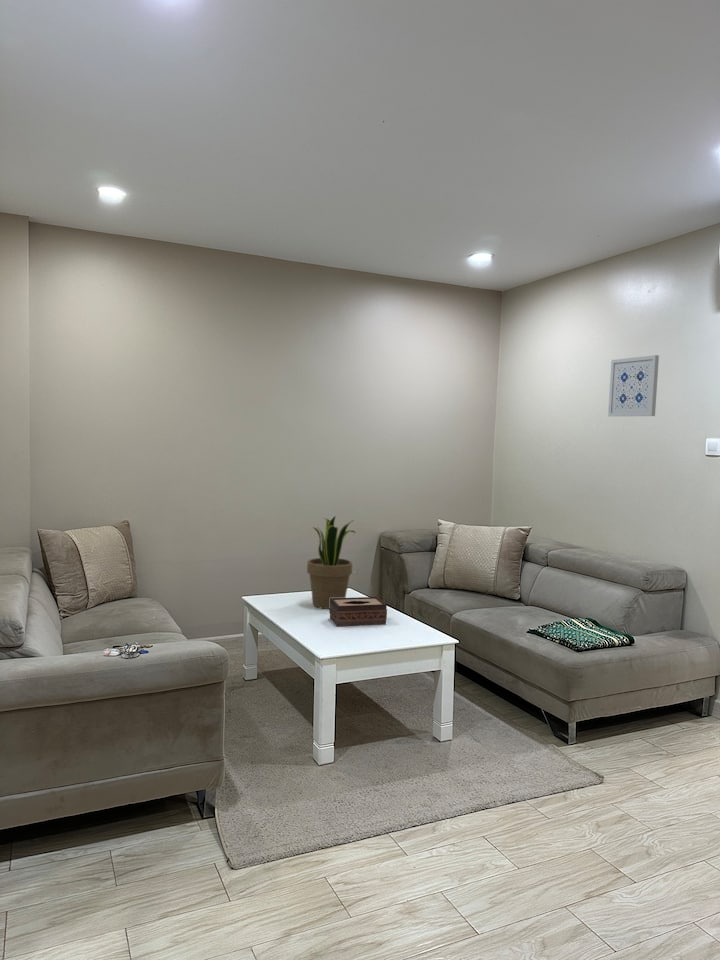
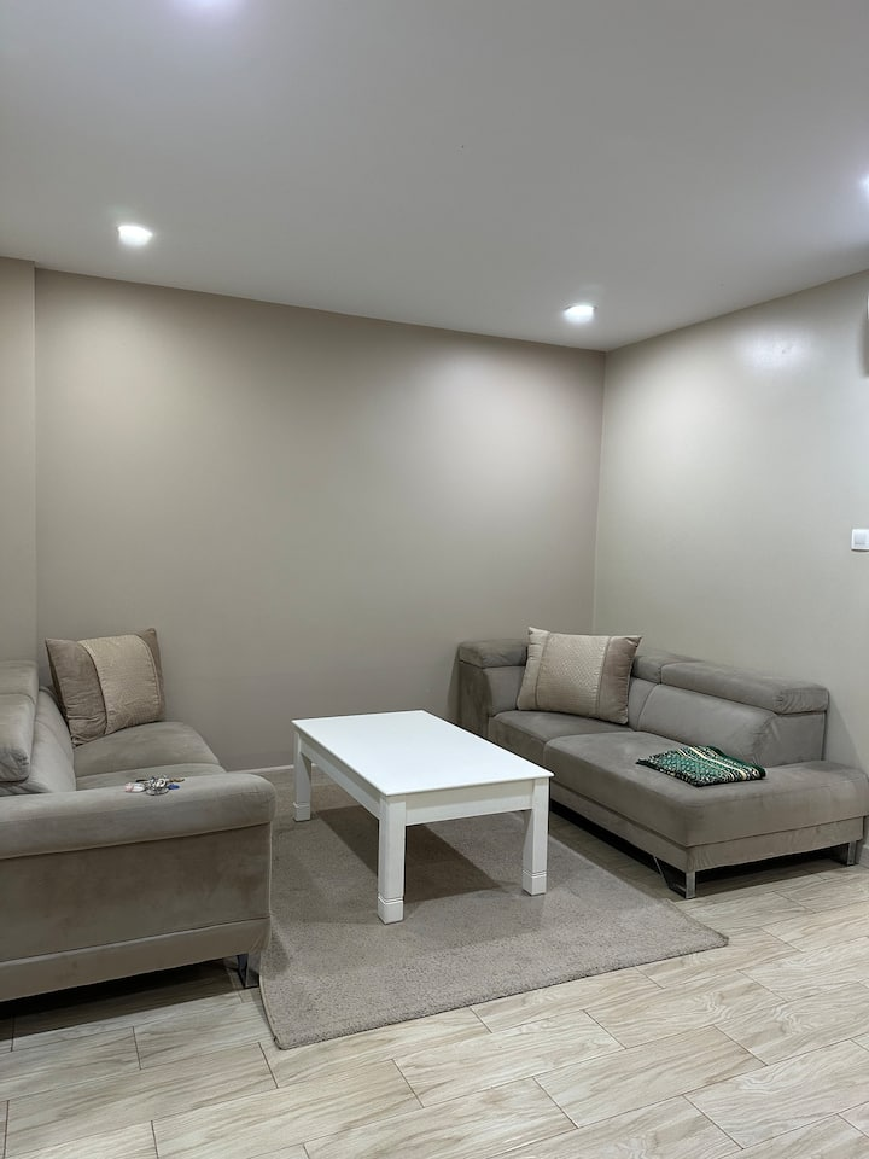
- tissue box [328,596,388,628]
- potted plant [306,515,357,610]
- wall art [607,354,660,417]
